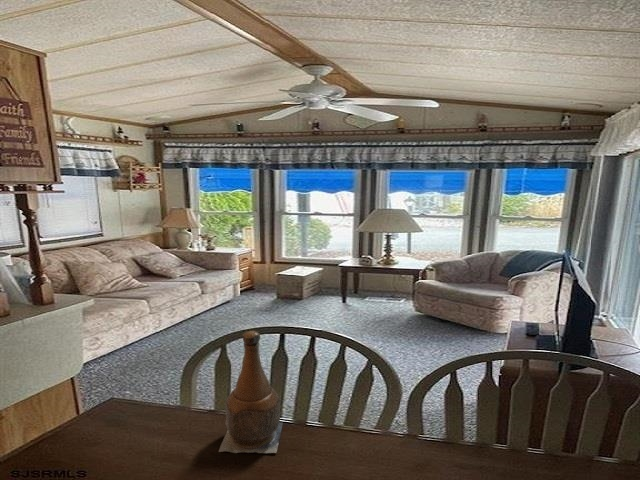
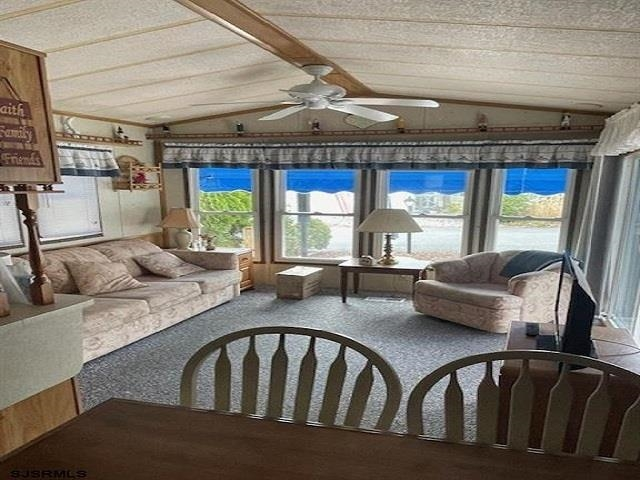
- bottle [217,330,284,454]
